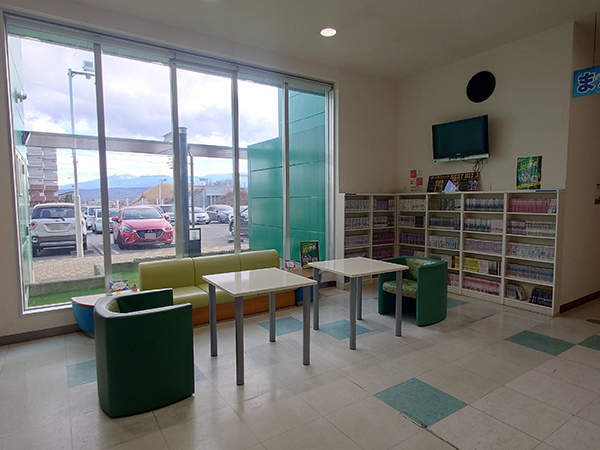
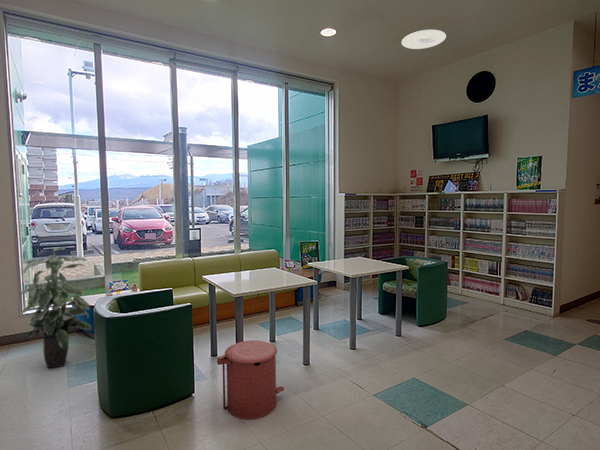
+ trash can [216,339,285,420]
+ ceiling light [401,29,447,50]
+ indoor plant [17,246,93,369]
